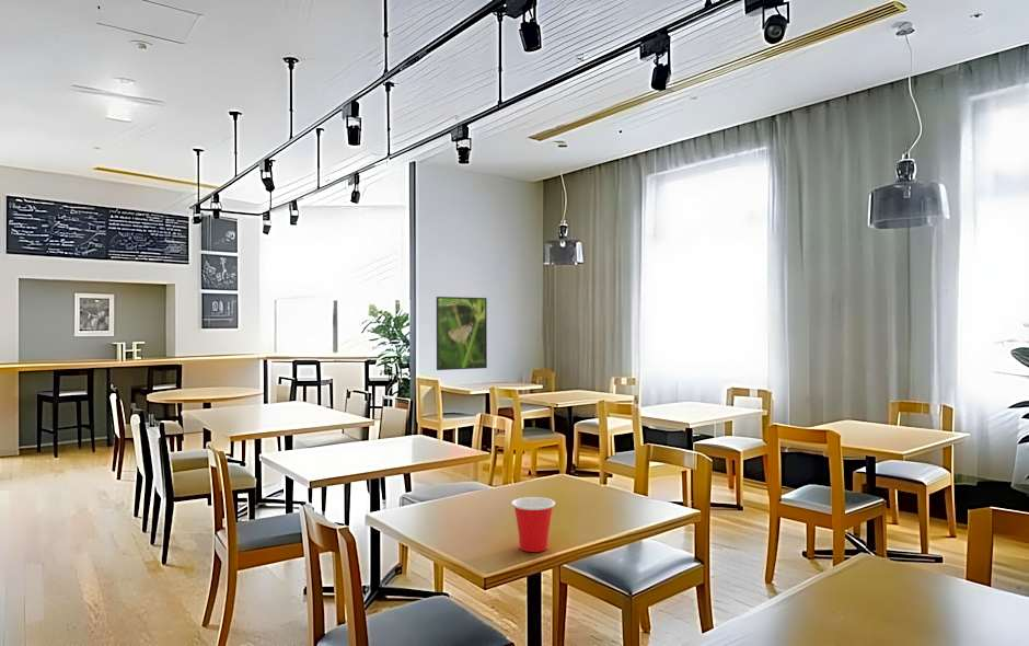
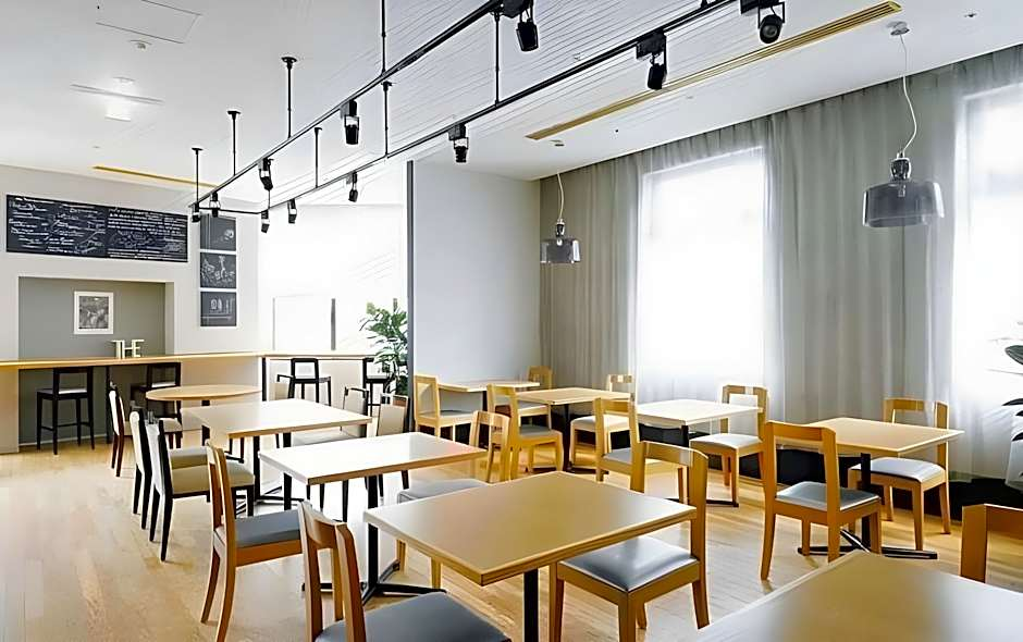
- cup [510,496,556,553]
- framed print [436,296,488,371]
